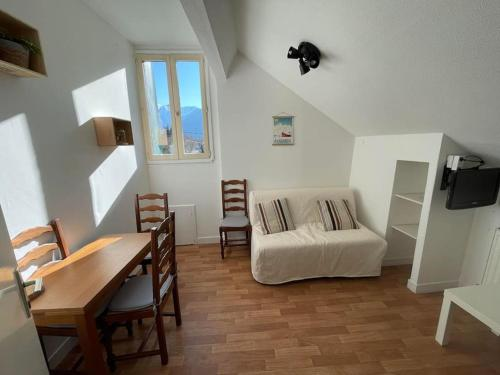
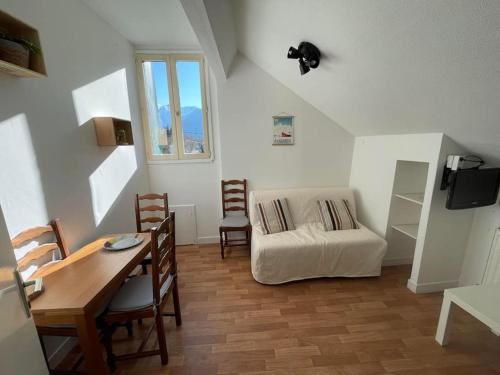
+ plate [102,233,145,251]
